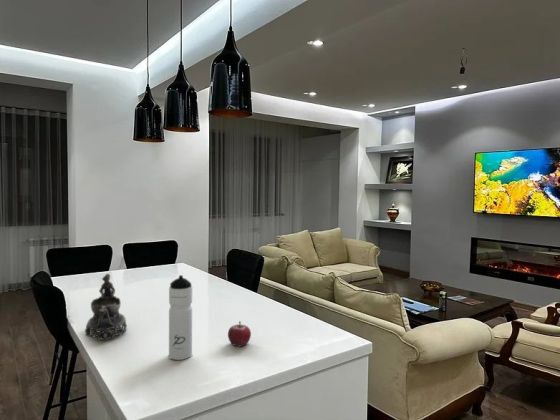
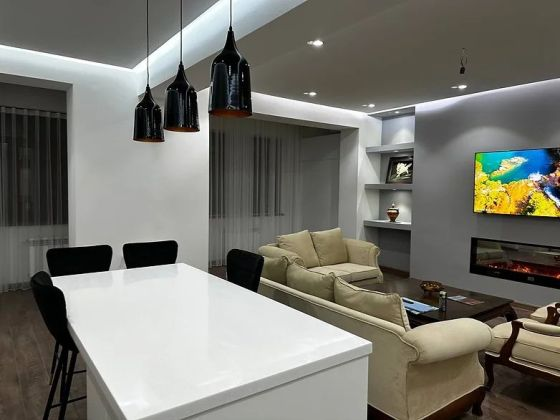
- fruit [227,320,252,347]
- water bottle [168,274,193,361]
- decorative bowl [84,273,128,342]
